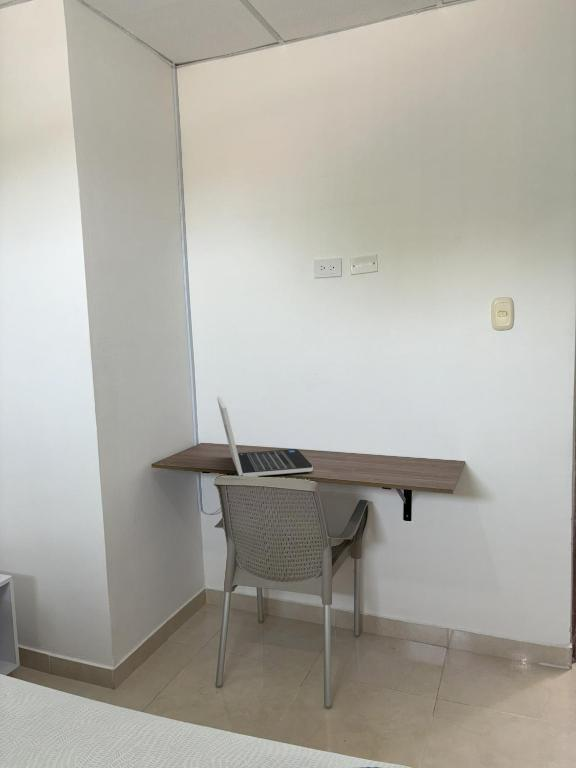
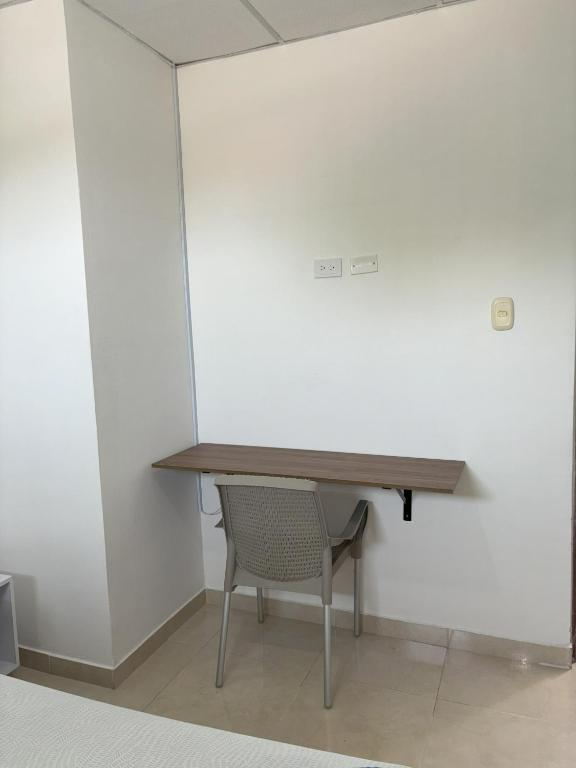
- laptop [216,395,314,477]
